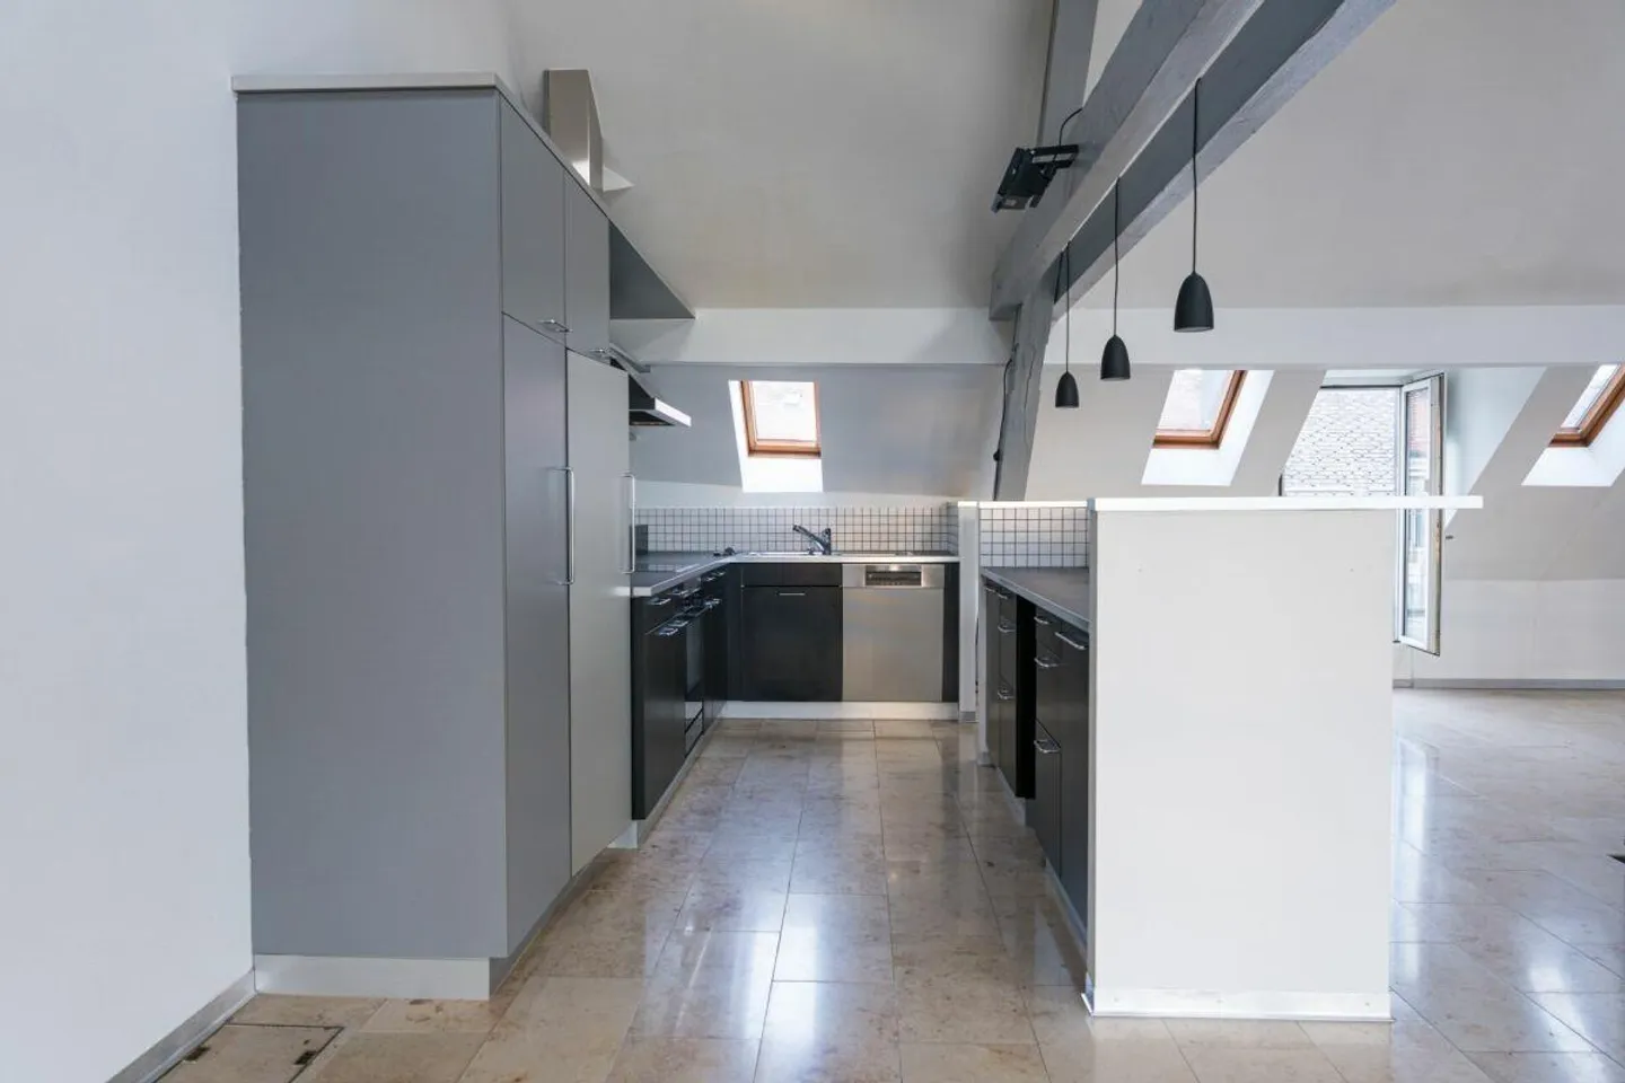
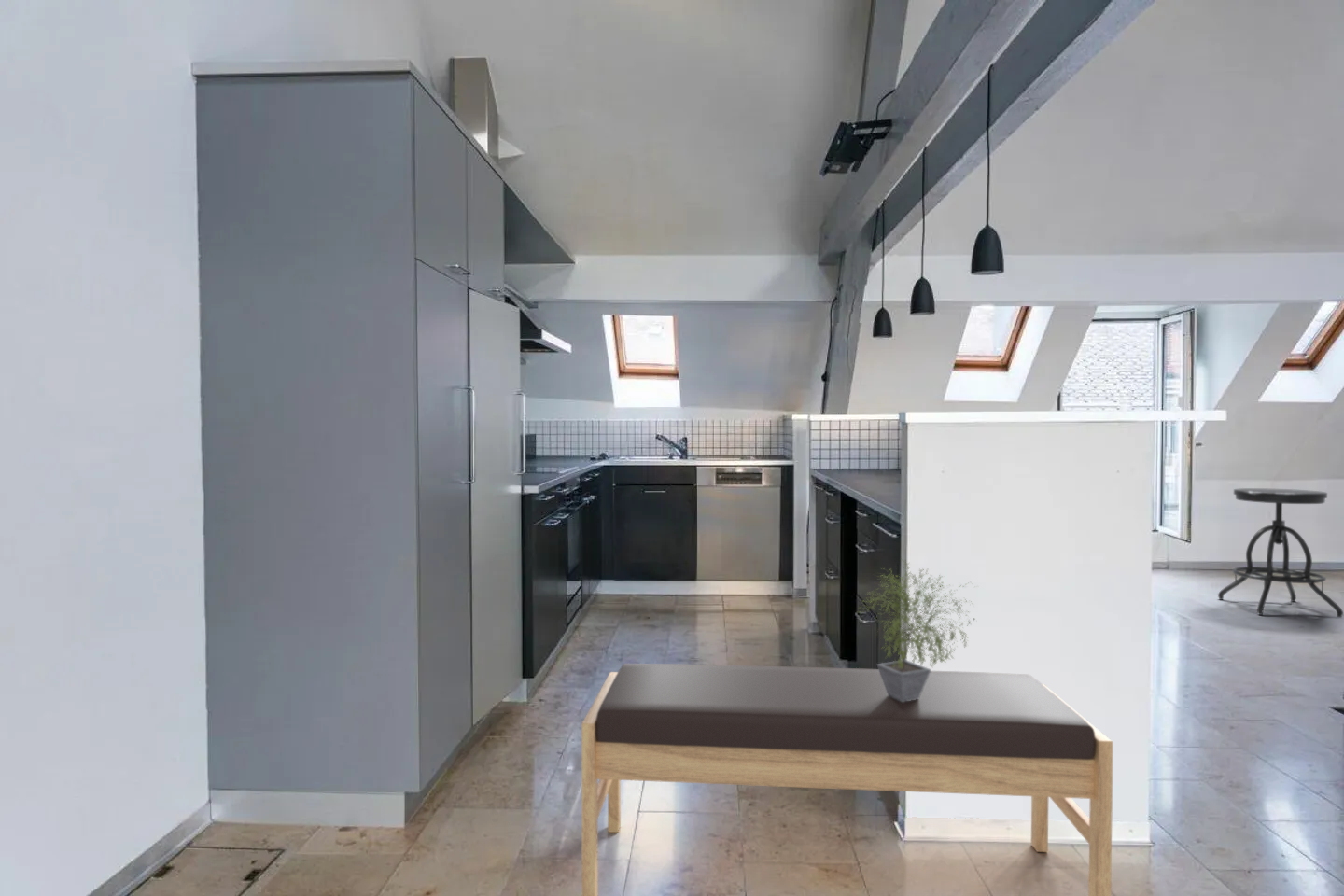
+ stool [1217,487,1344,618]
+ potted plant [855,558,979,702]
+ bench [581,663,1113,896]
